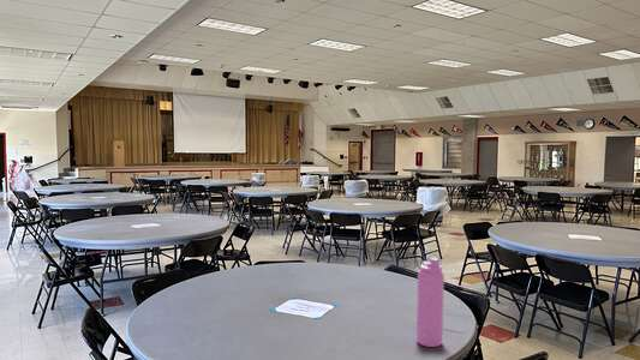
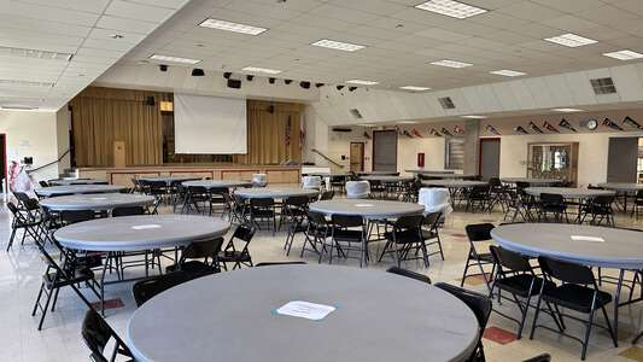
- water bottle [415,257,445,348]
